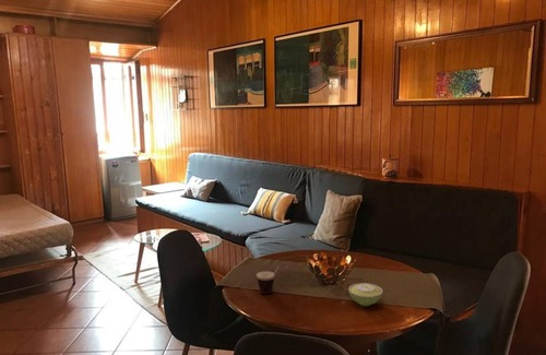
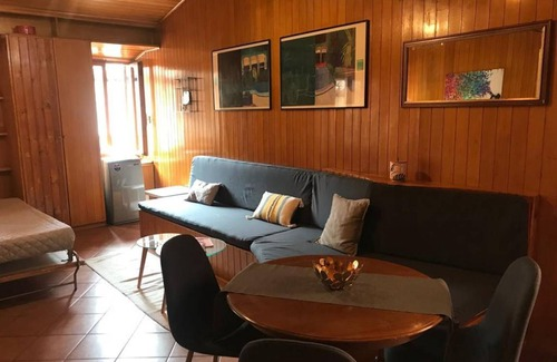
- cup [256,261,292,295]
- sugar bowl [347,282,383,307]
